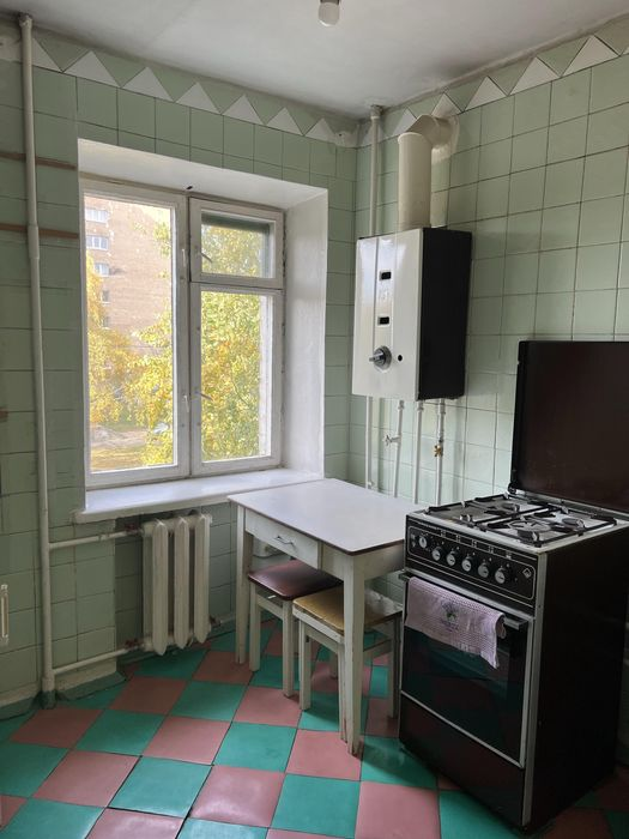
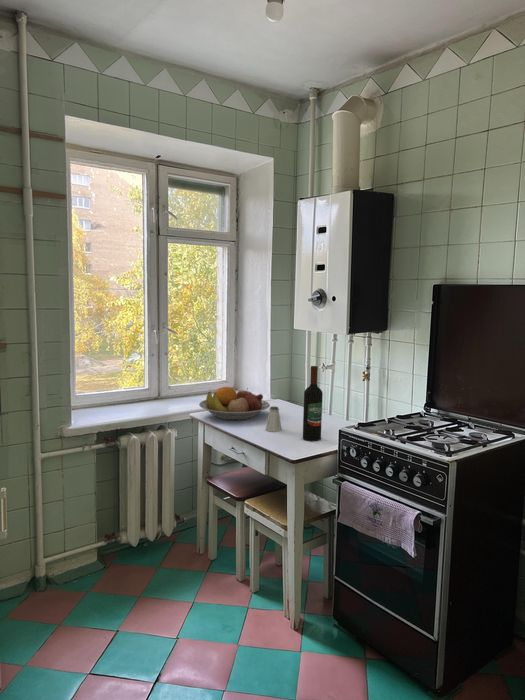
+ saltshaker [265,405,283,433]
+ wine bottle [302,365,324,442]
+ fruit bowl [198,386,271,421]
